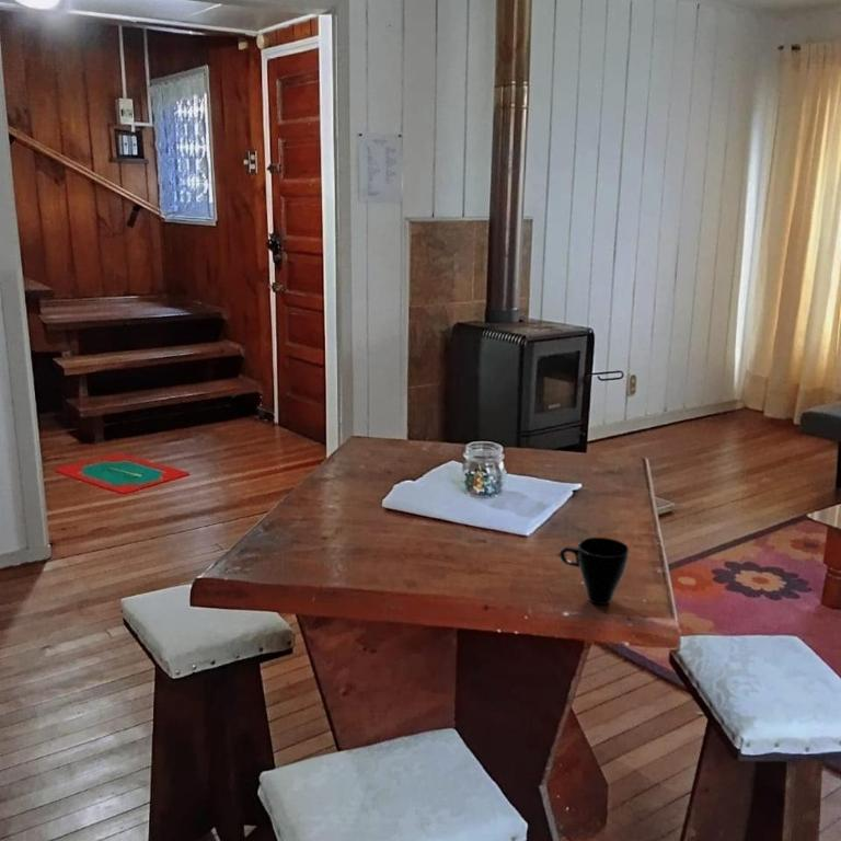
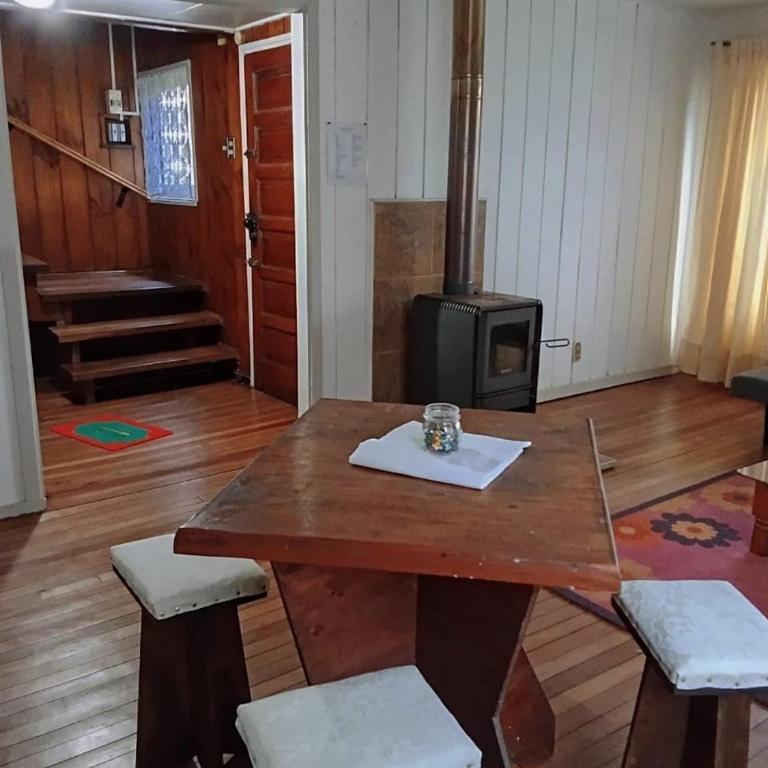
- cup [558,537,630,606]
